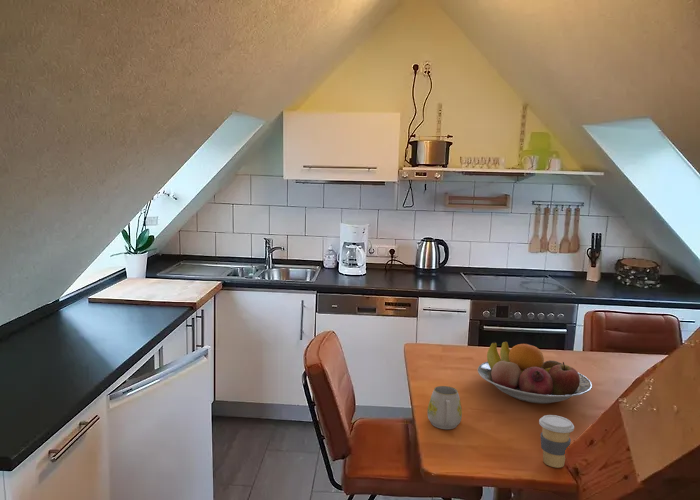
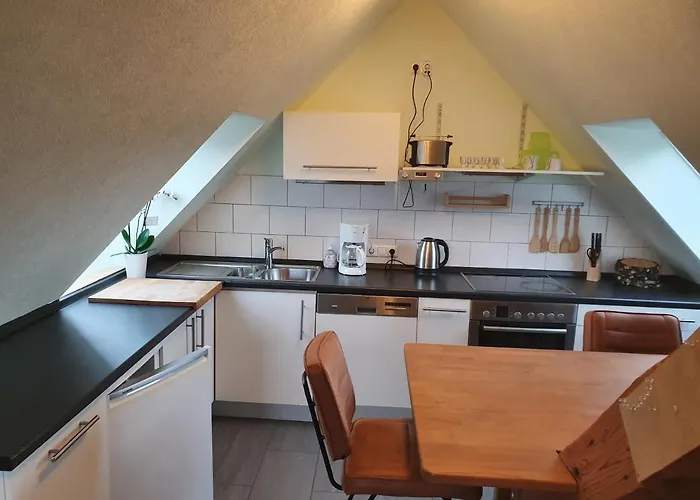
- mug [427,385,463,430]
- fruit bowl [477,341,593,405]
- coffee cup [538,414,575,469]
